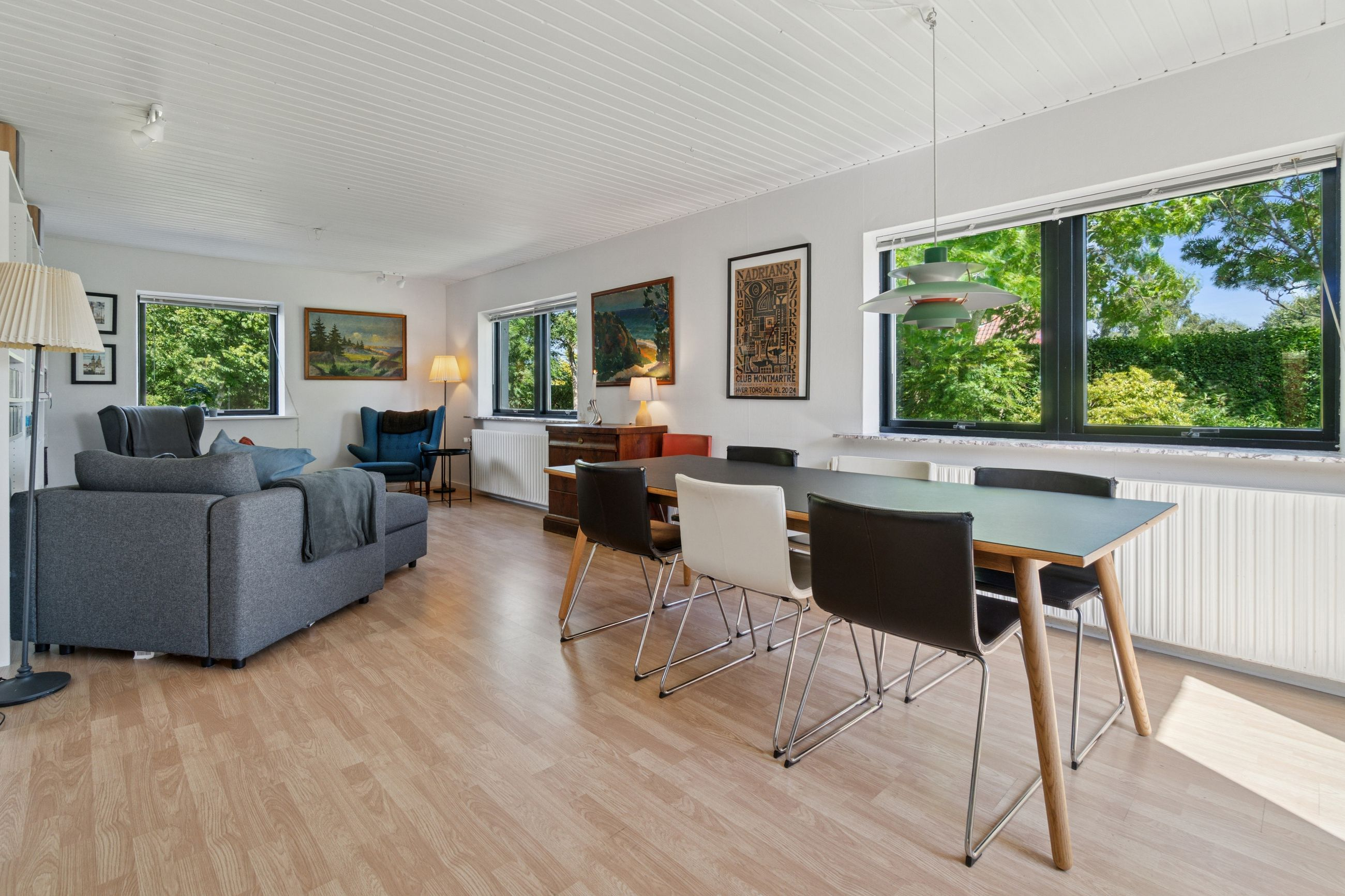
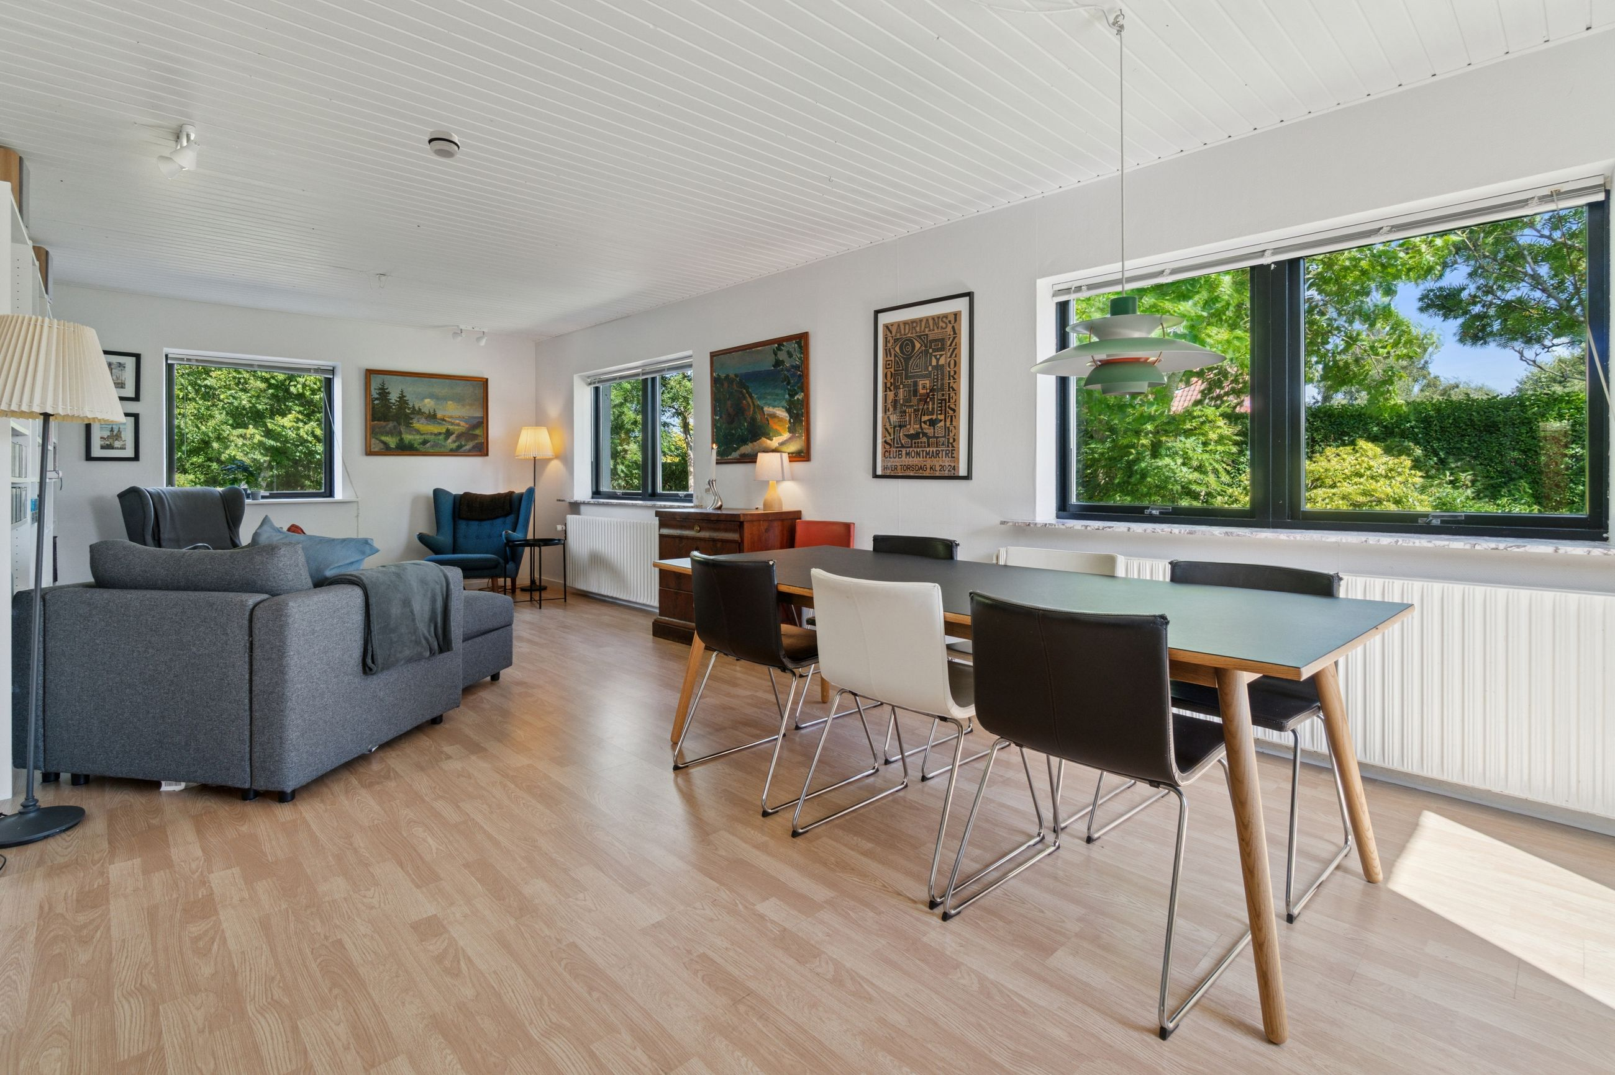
+ smoke detector [427,130,461,158]
